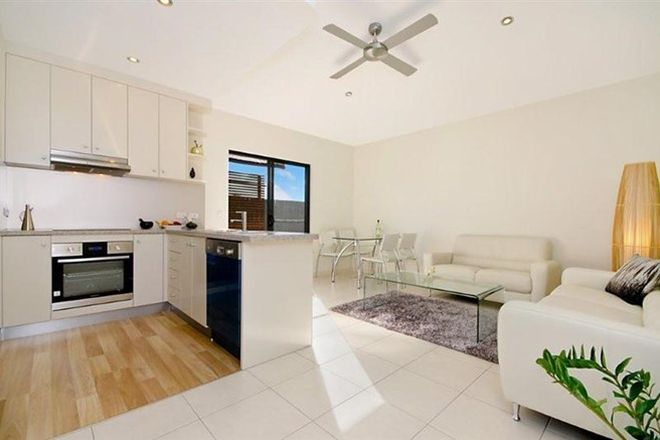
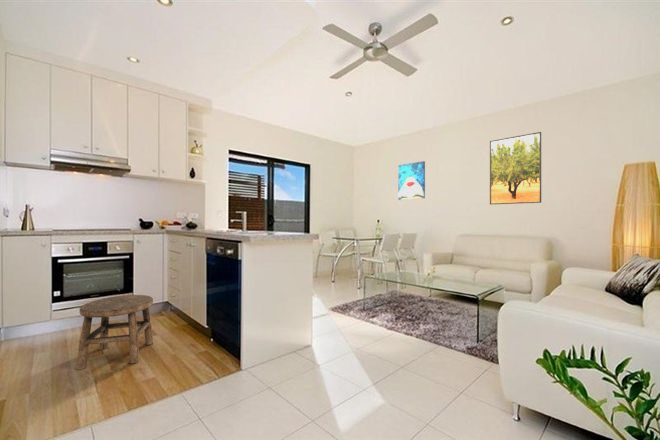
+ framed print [489,131,542,206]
+ wall art [398,160,426,201]
+ stool [75,294,154,371]
